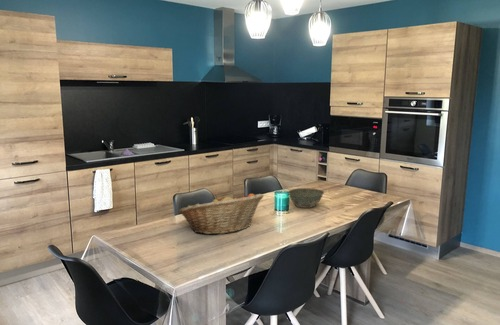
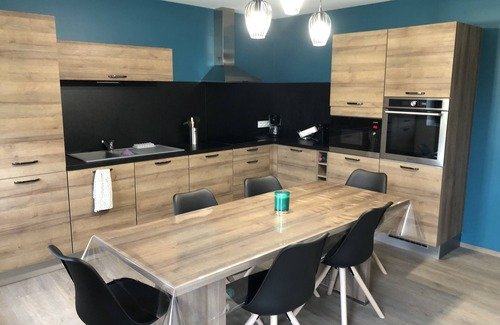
- bowl [287,187,325,209]
- fruit basket [178,193,265,235]
